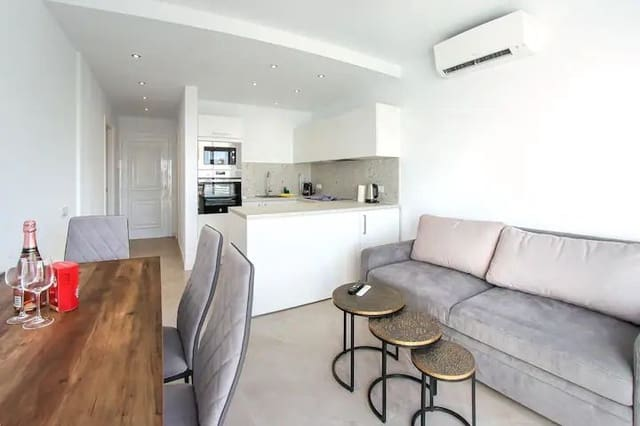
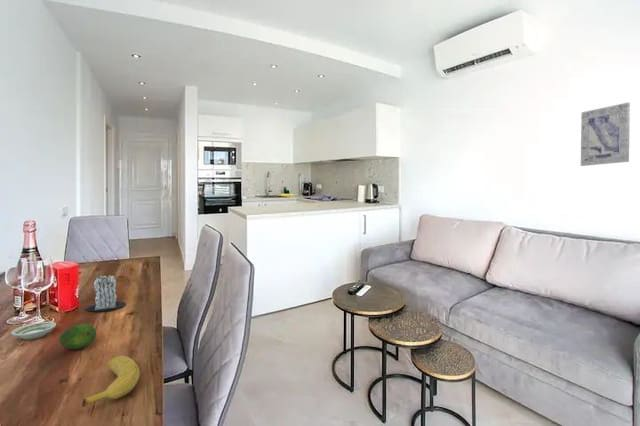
+ saucer [10,321,57,340]
+ banana [81,355,141,408]
+ candle [85,274,127,312]
+ wall art [580,101,631,167]
+ fruit [58,323,97,350]
